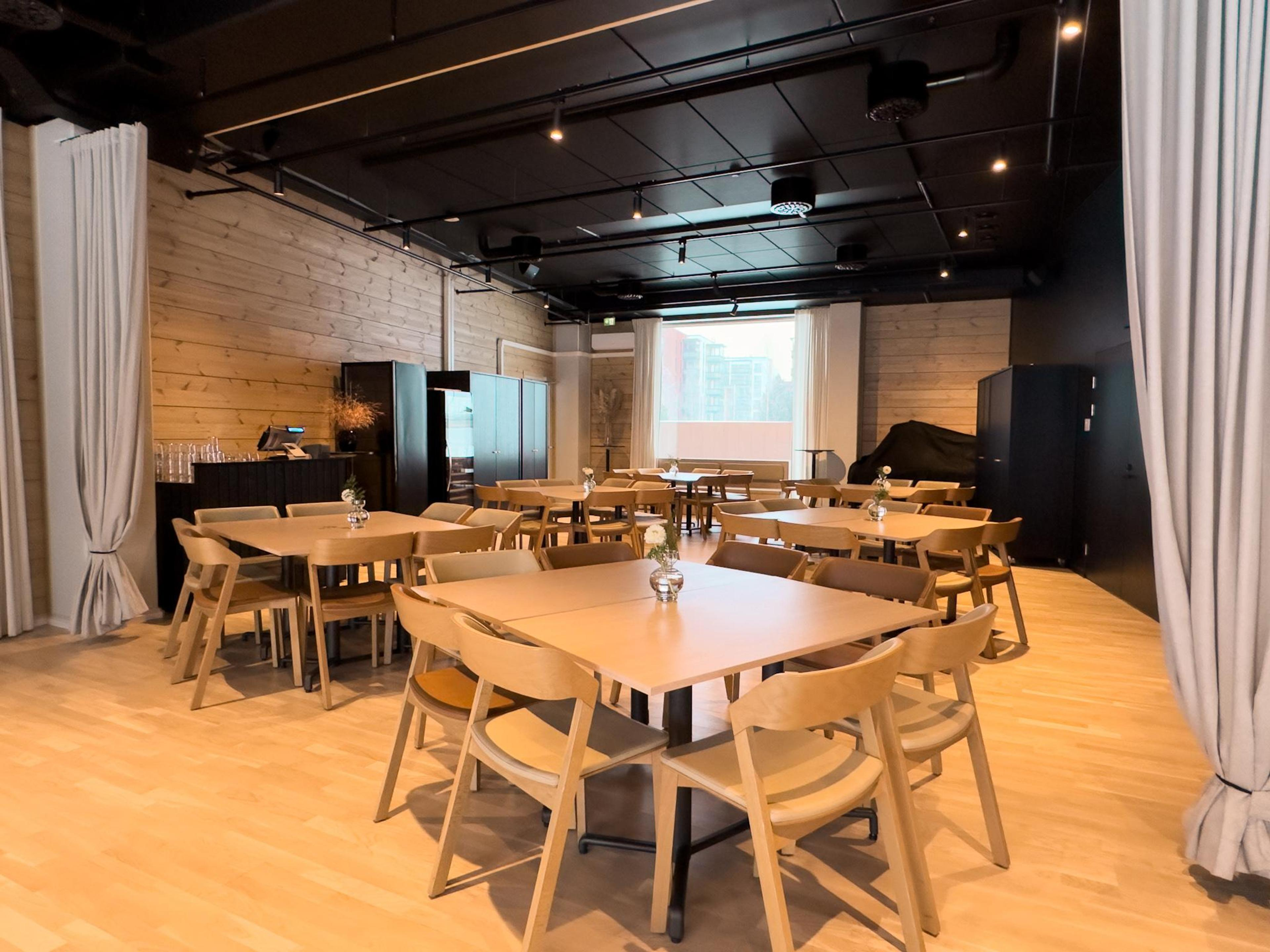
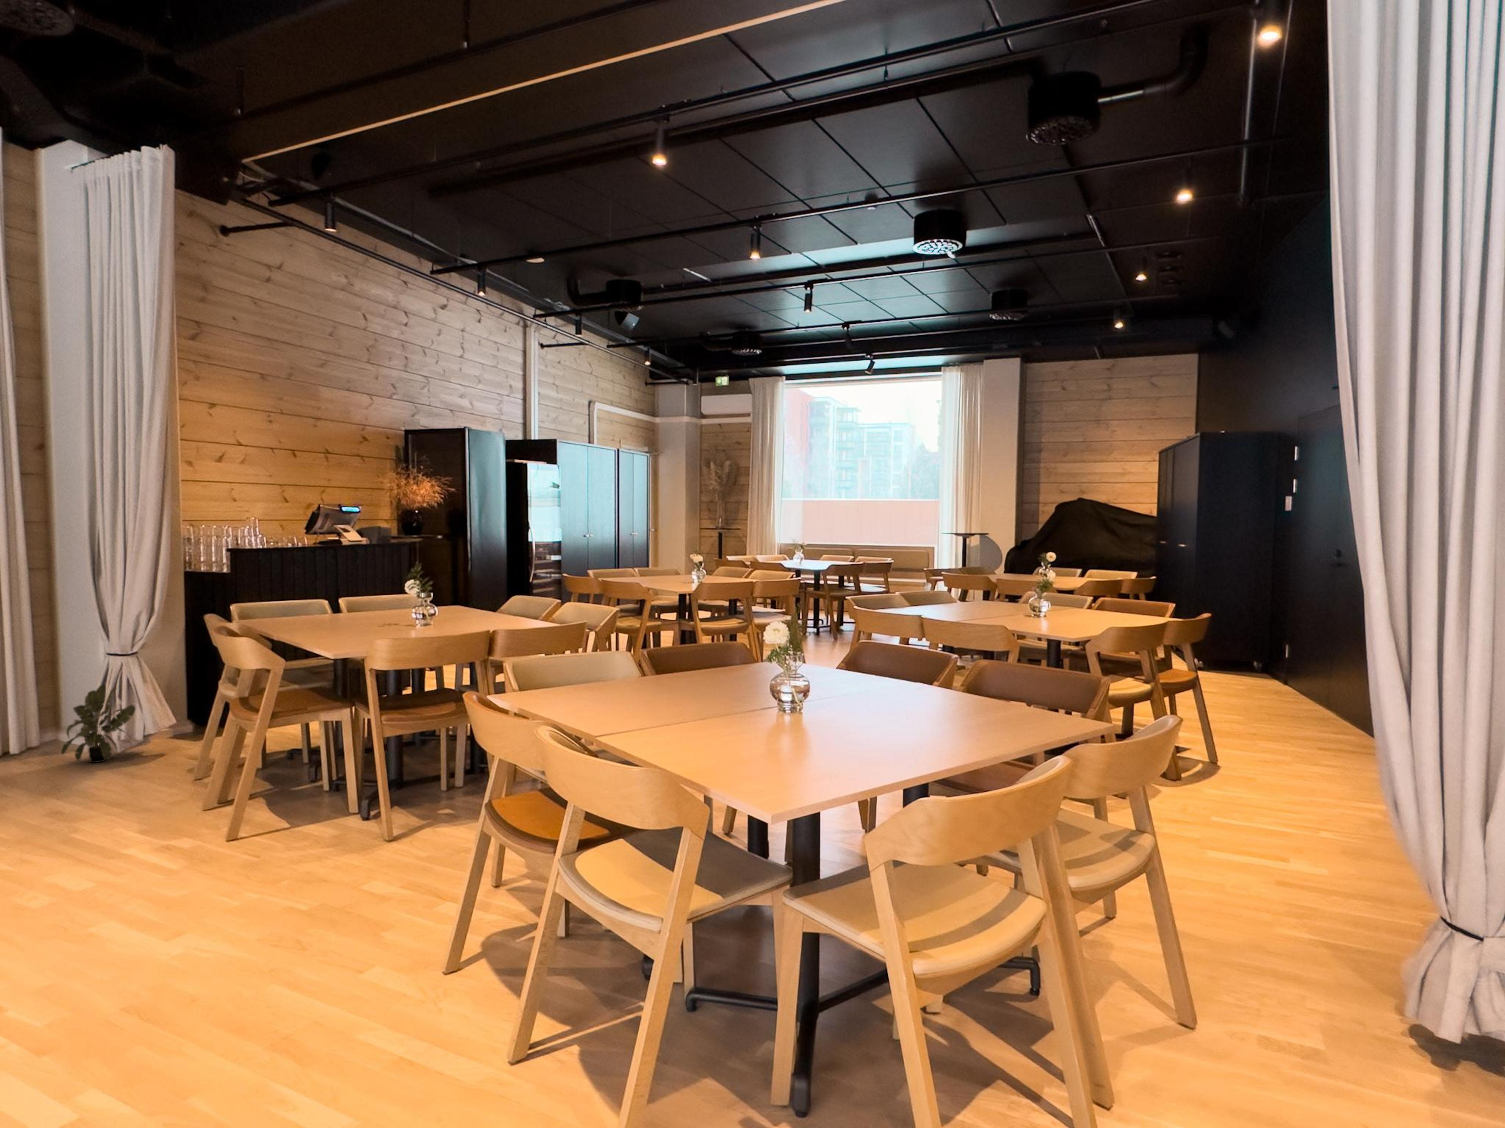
+ potted plant [60,685,136,763]
